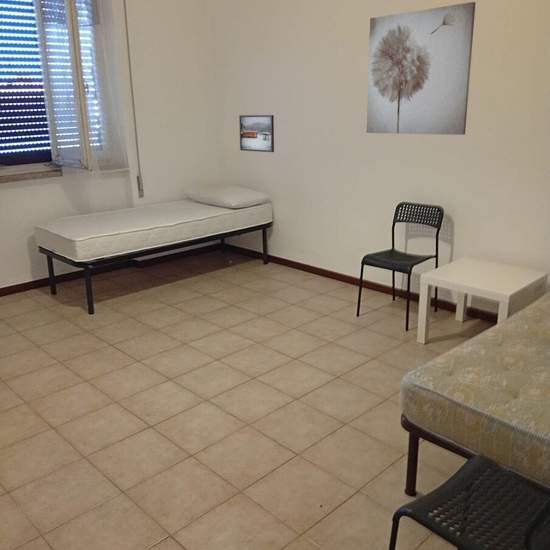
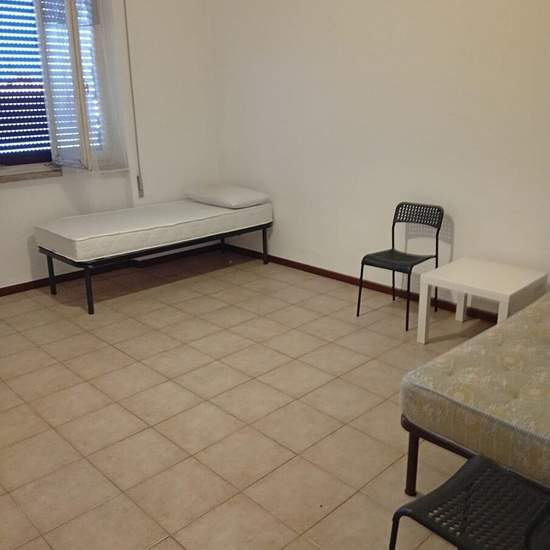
- wall art [366,1,477,136]
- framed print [238,114,275,153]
